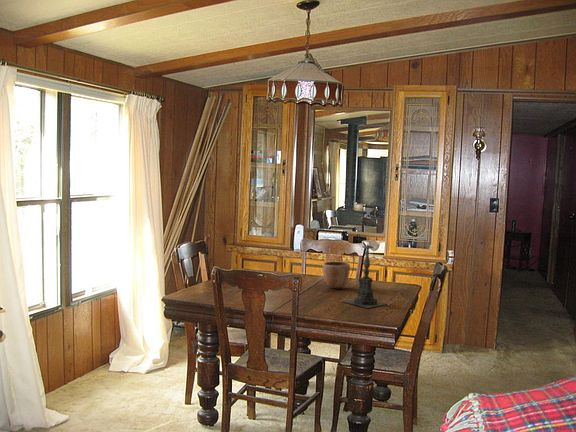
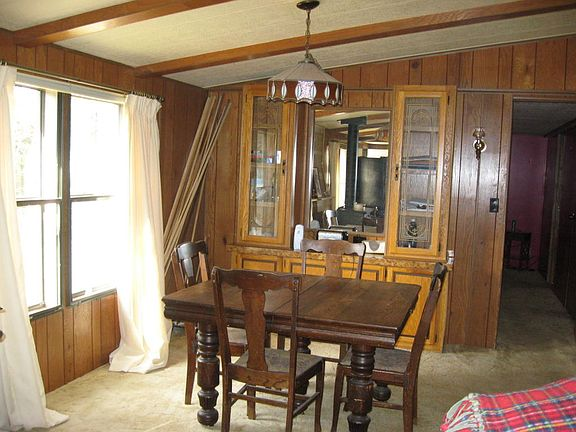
- decorative bowl [322,261,351,290]
- candle holder [340,242,388,309]
